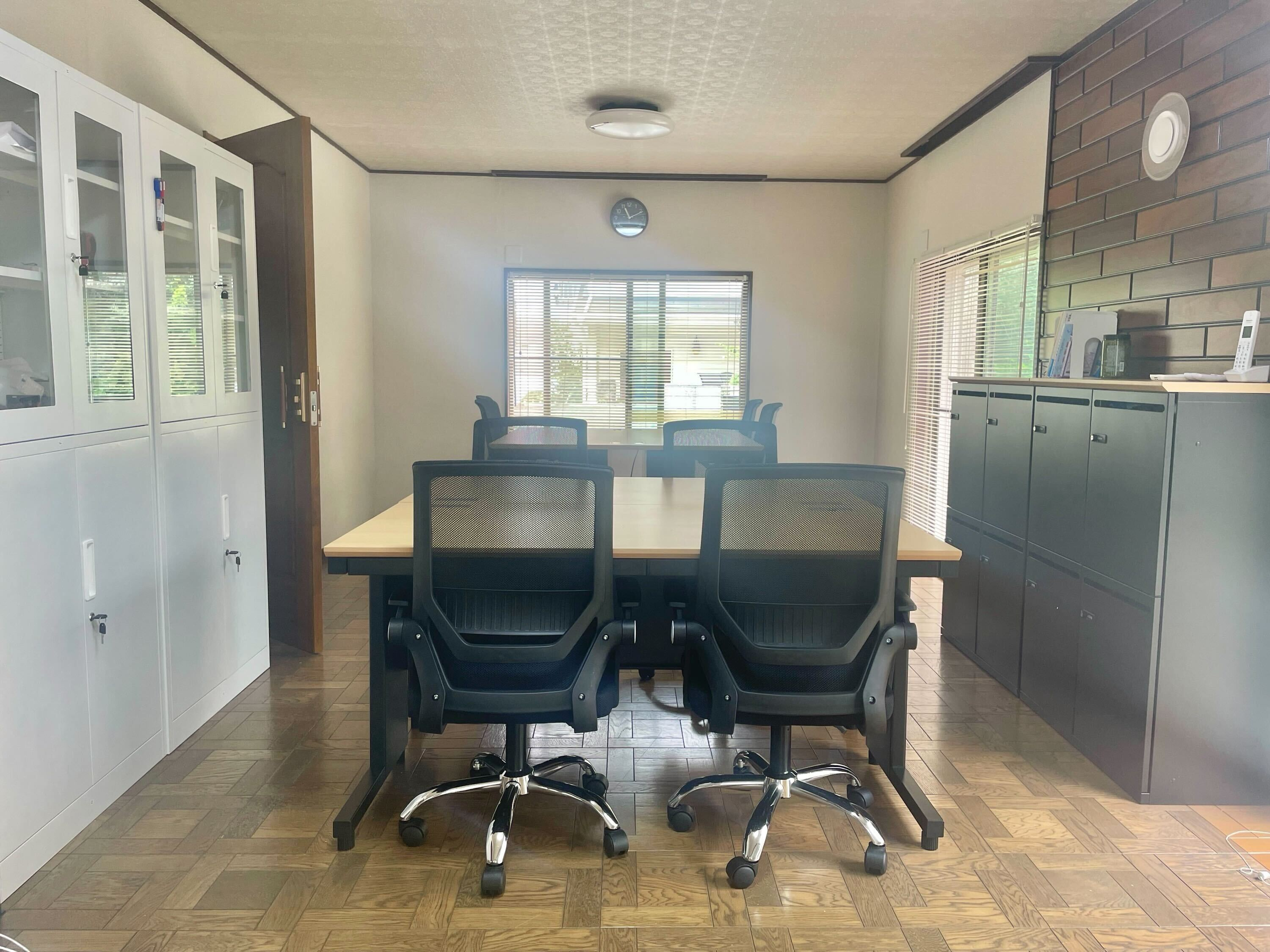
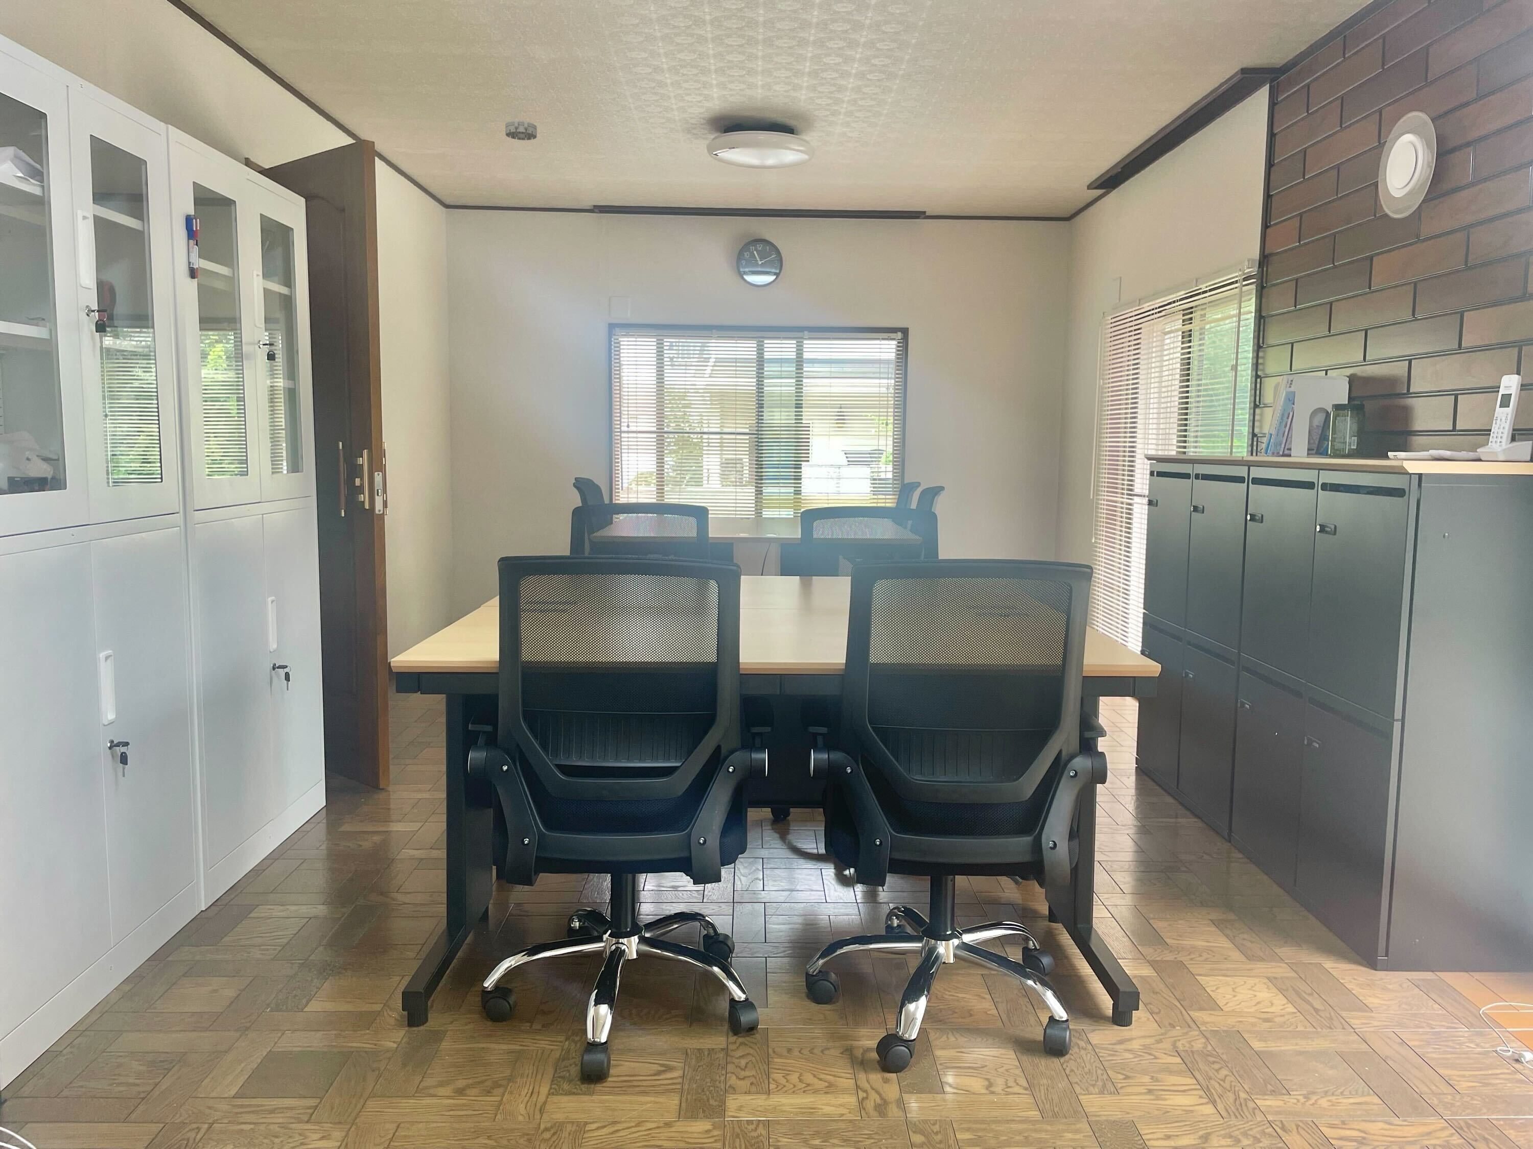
+ smoke detector [505,119,537,141]
